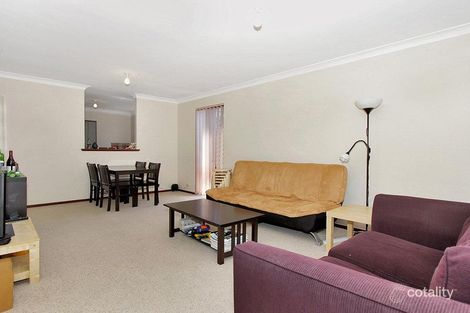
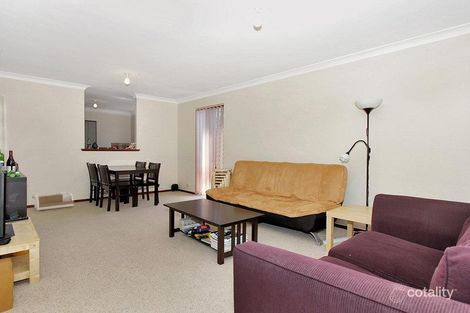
+ storage bin [31,191,75,212]
